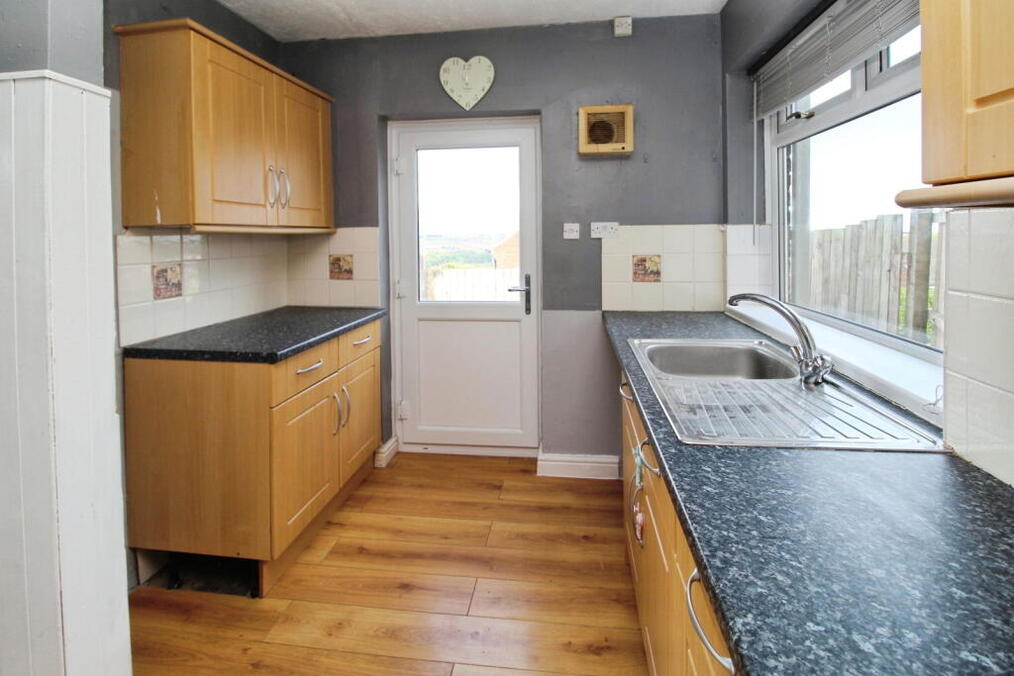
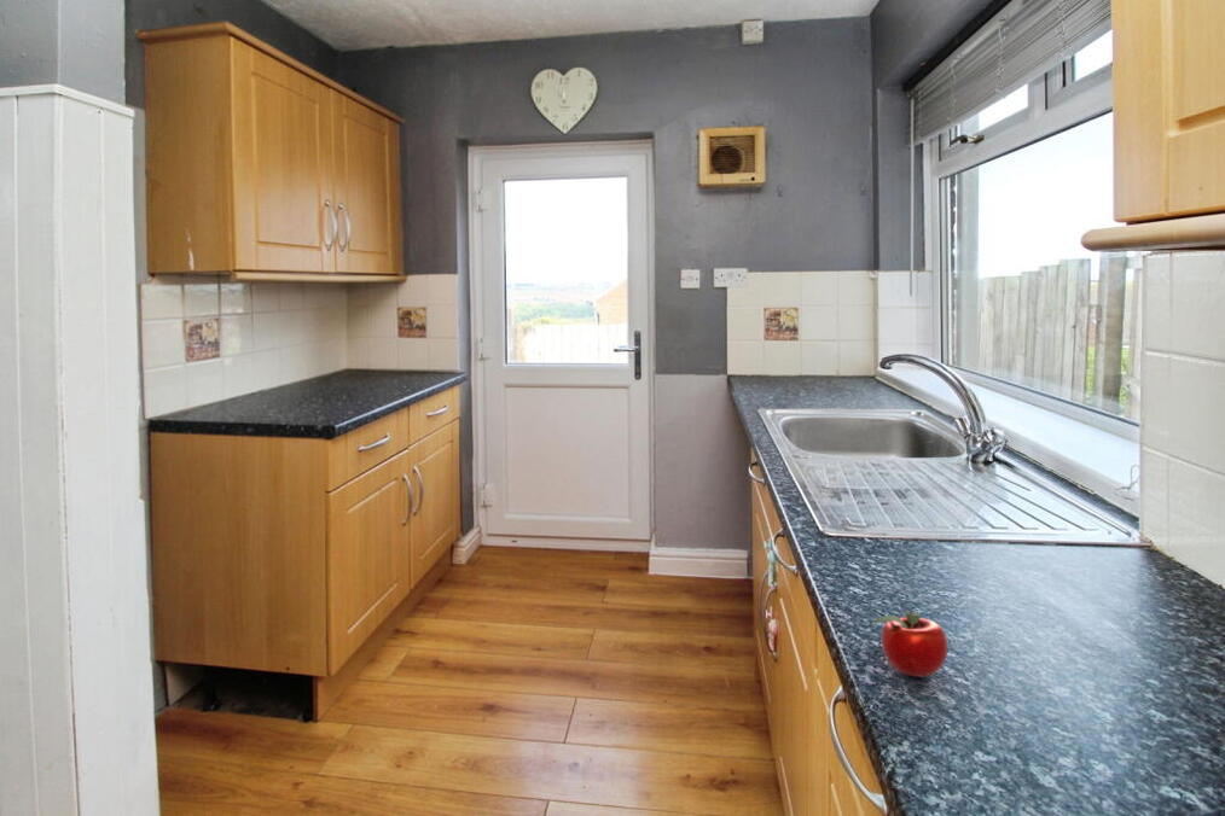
+ apple [871,610,948,678]
